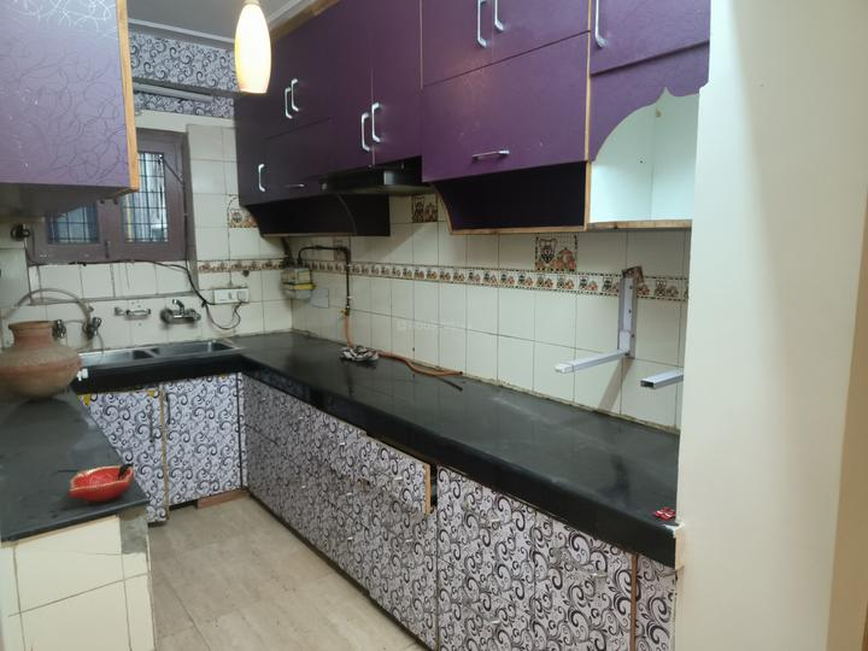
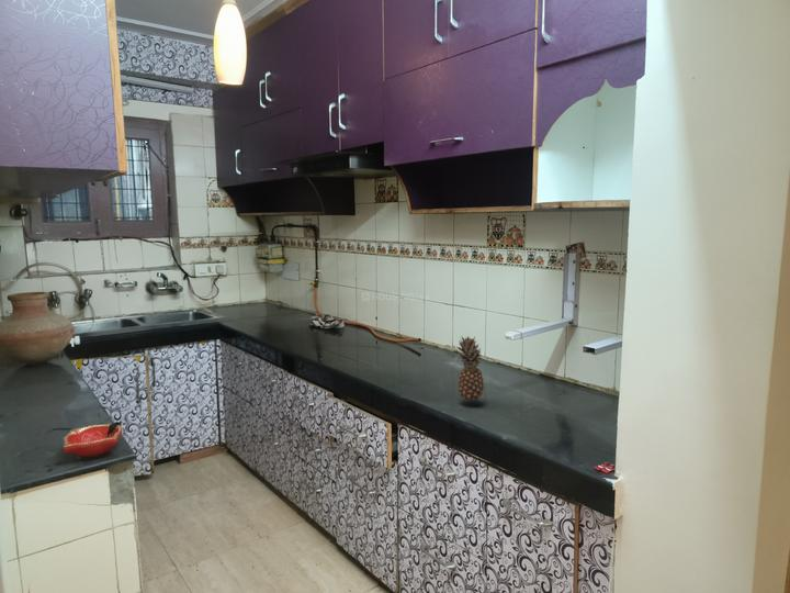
+ fruit [456,335,485,403]
